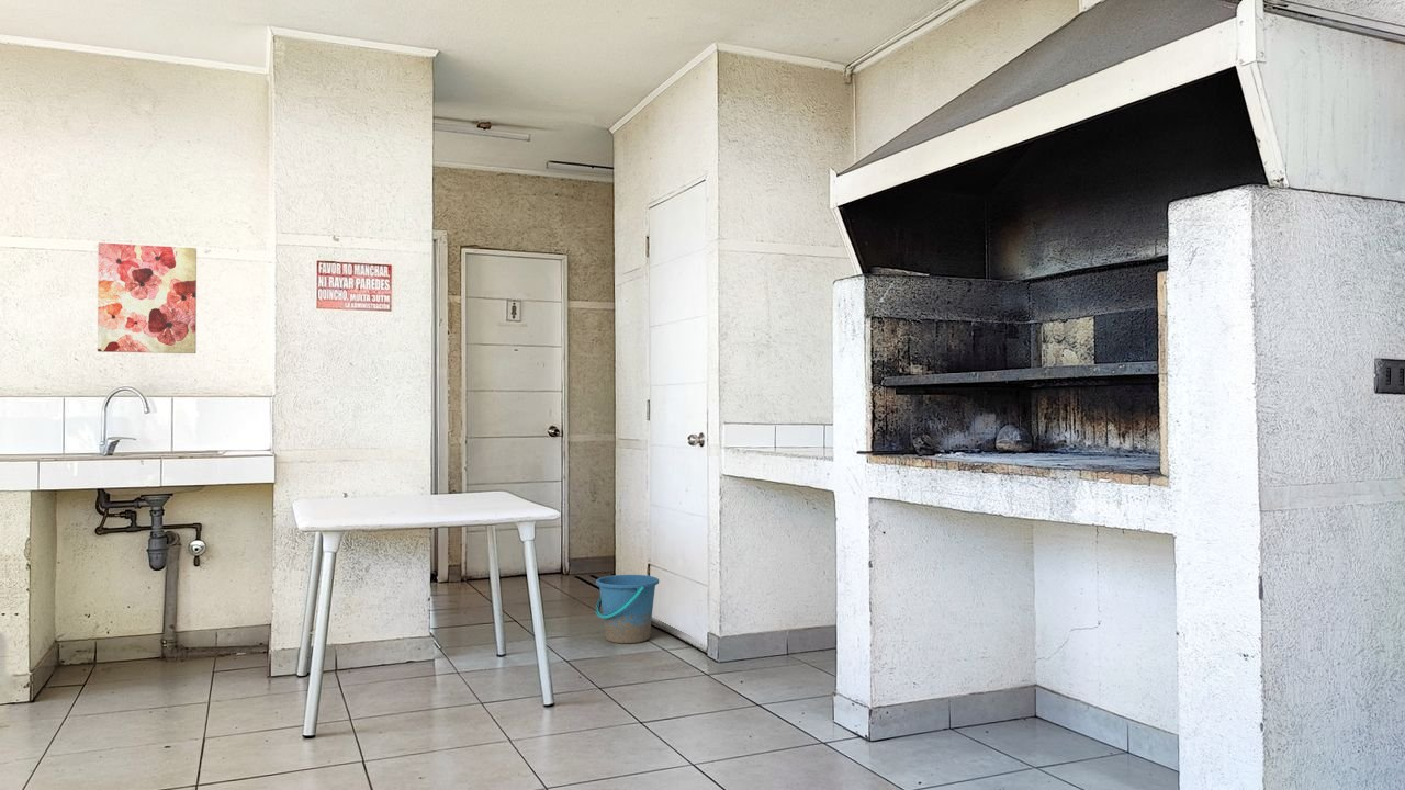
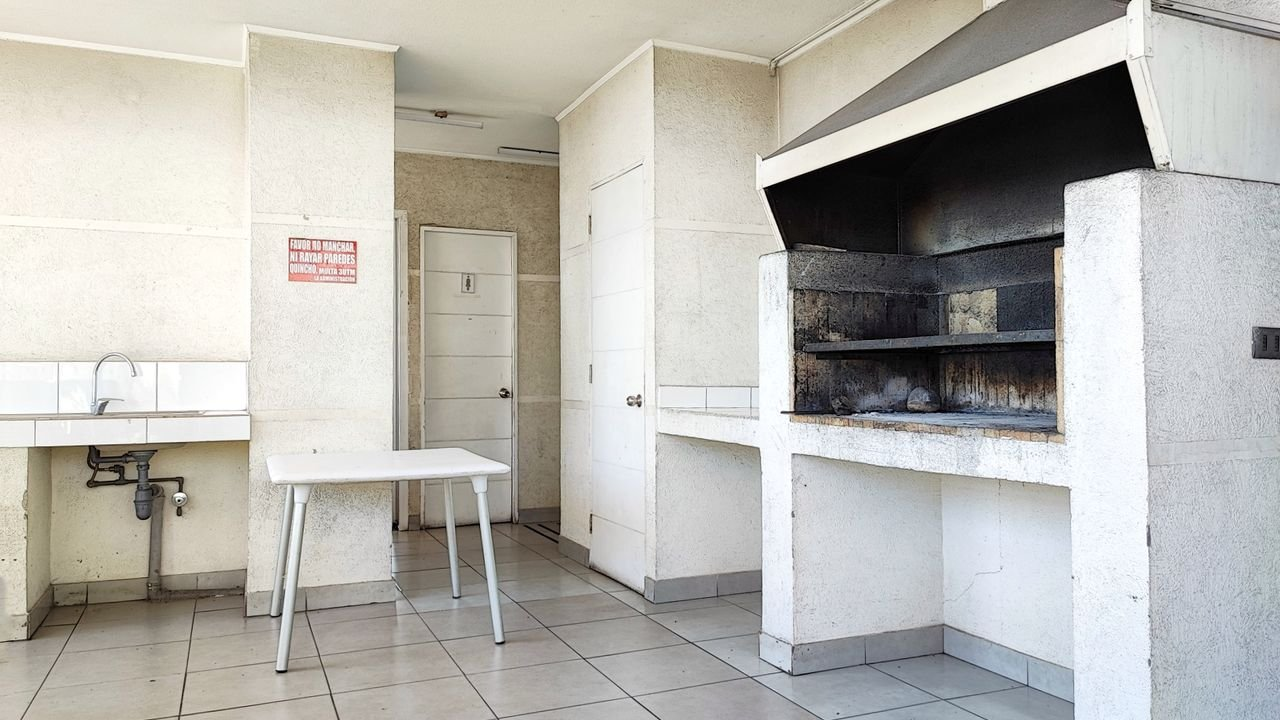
- bucket [595,574,660,644]
- wall art [97,241,198,354]
